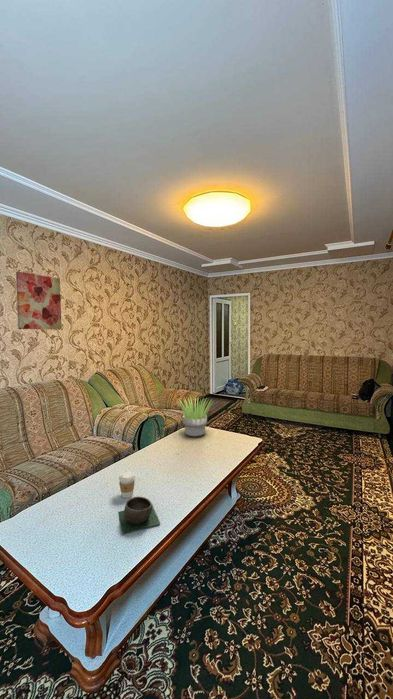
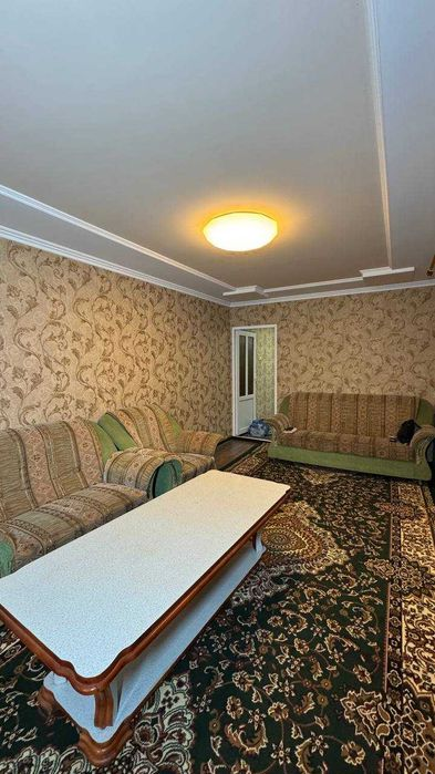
- potted plant [176,396,214,438]
- bowl [117,496,161,535]
- coffee cup [118,471,136,499]
- wall art [15,270,62,331]
